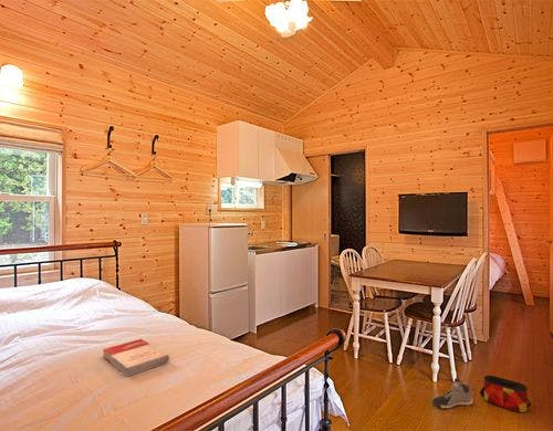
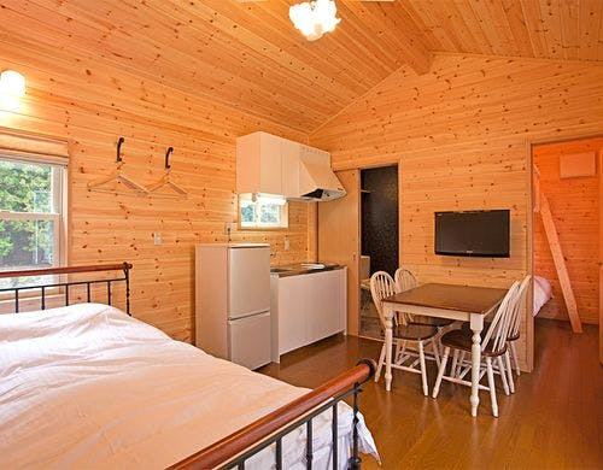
- sneaker [431,378,474,410]
- bag [479,375,532,414]
- book [102,338,170,377]
